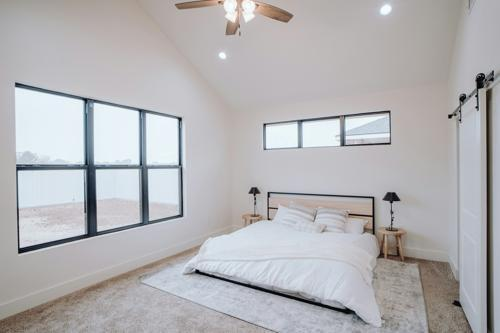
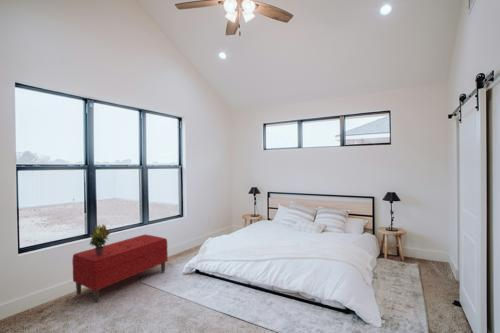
+ bench [71,233,169,304]
+ potted plant [88,224,112,256]
